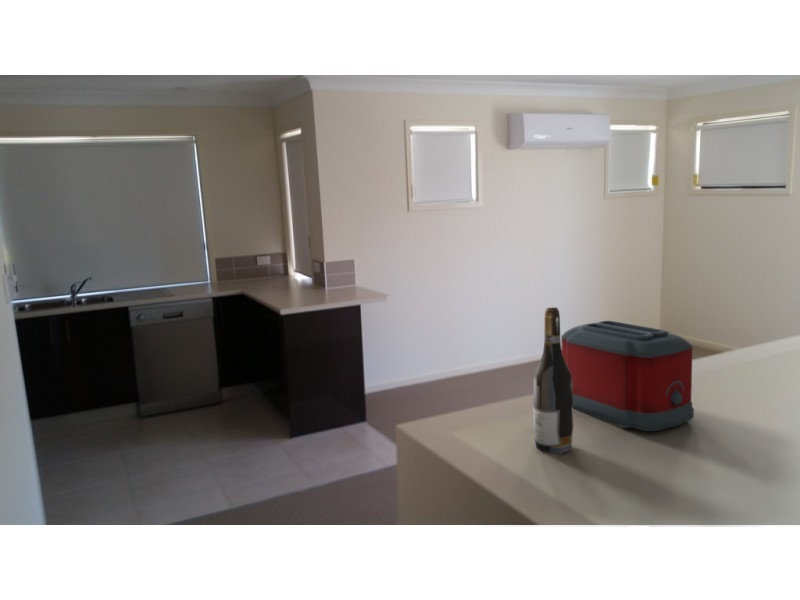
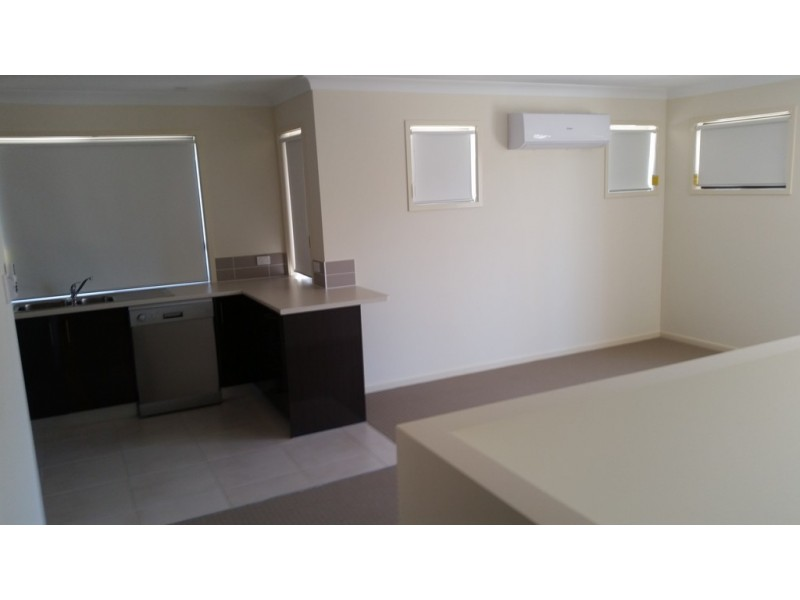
- toaster [560,320,695,432]
- wine bottle [532,306,575,454]
